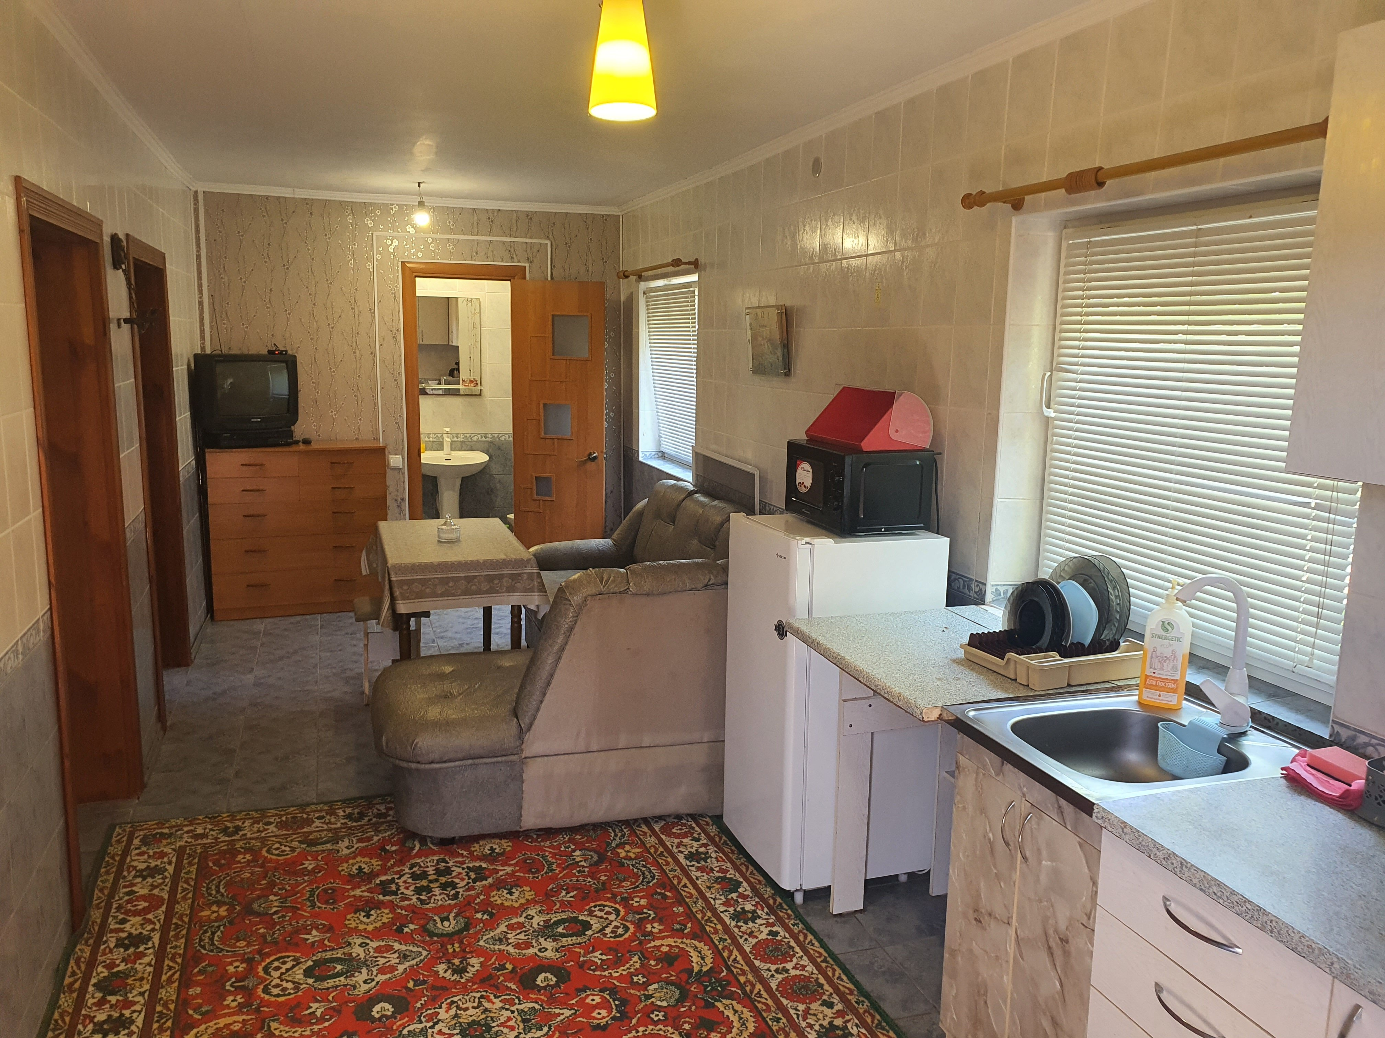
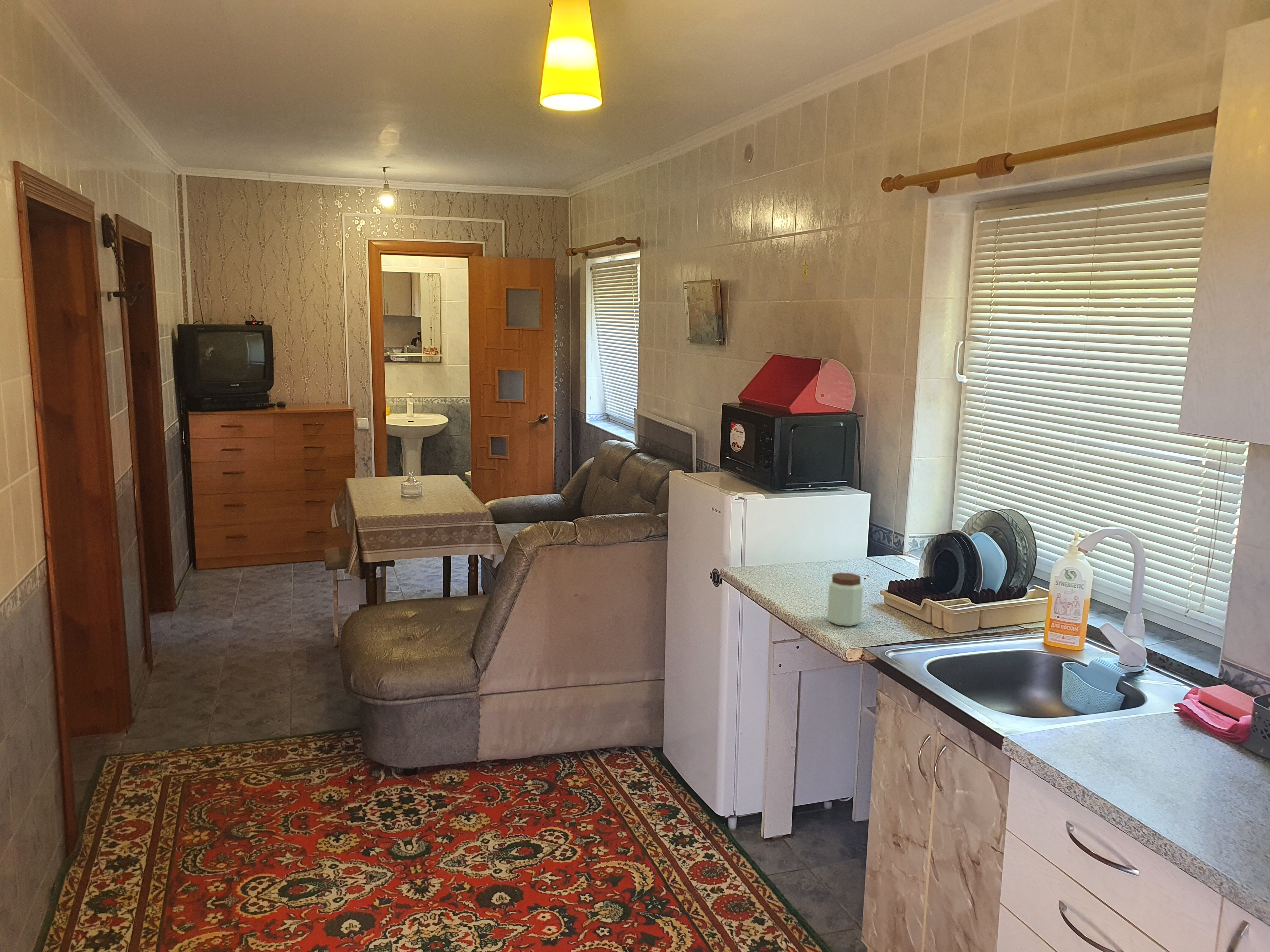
+ peanut butter [827,572,863,626]
